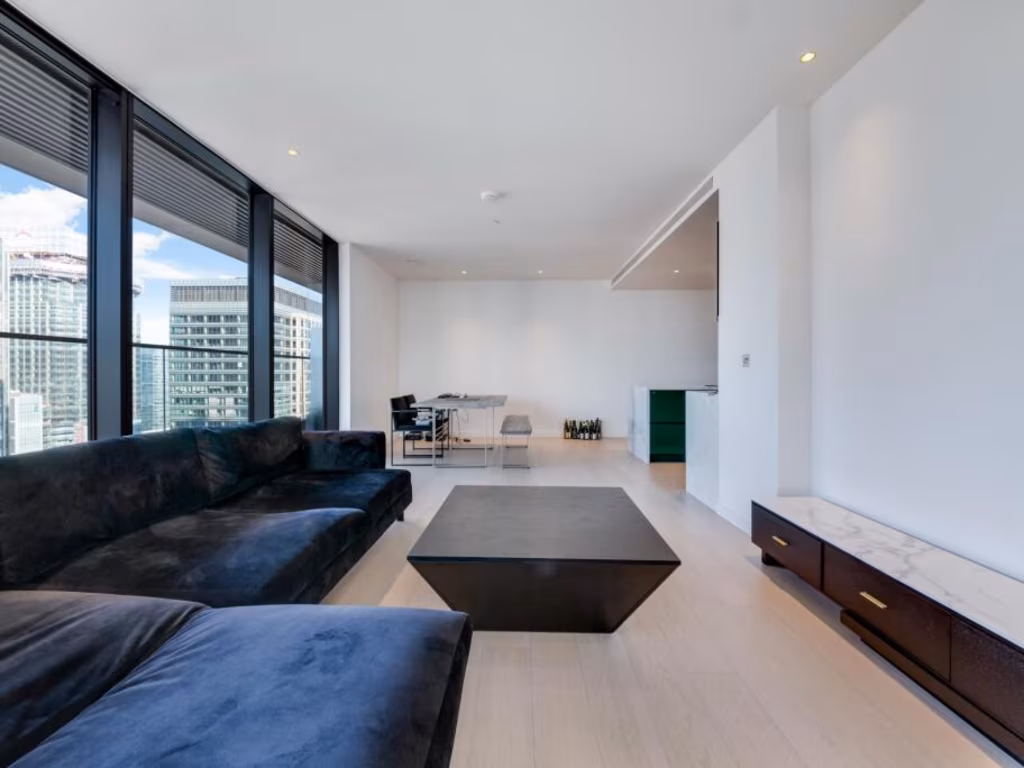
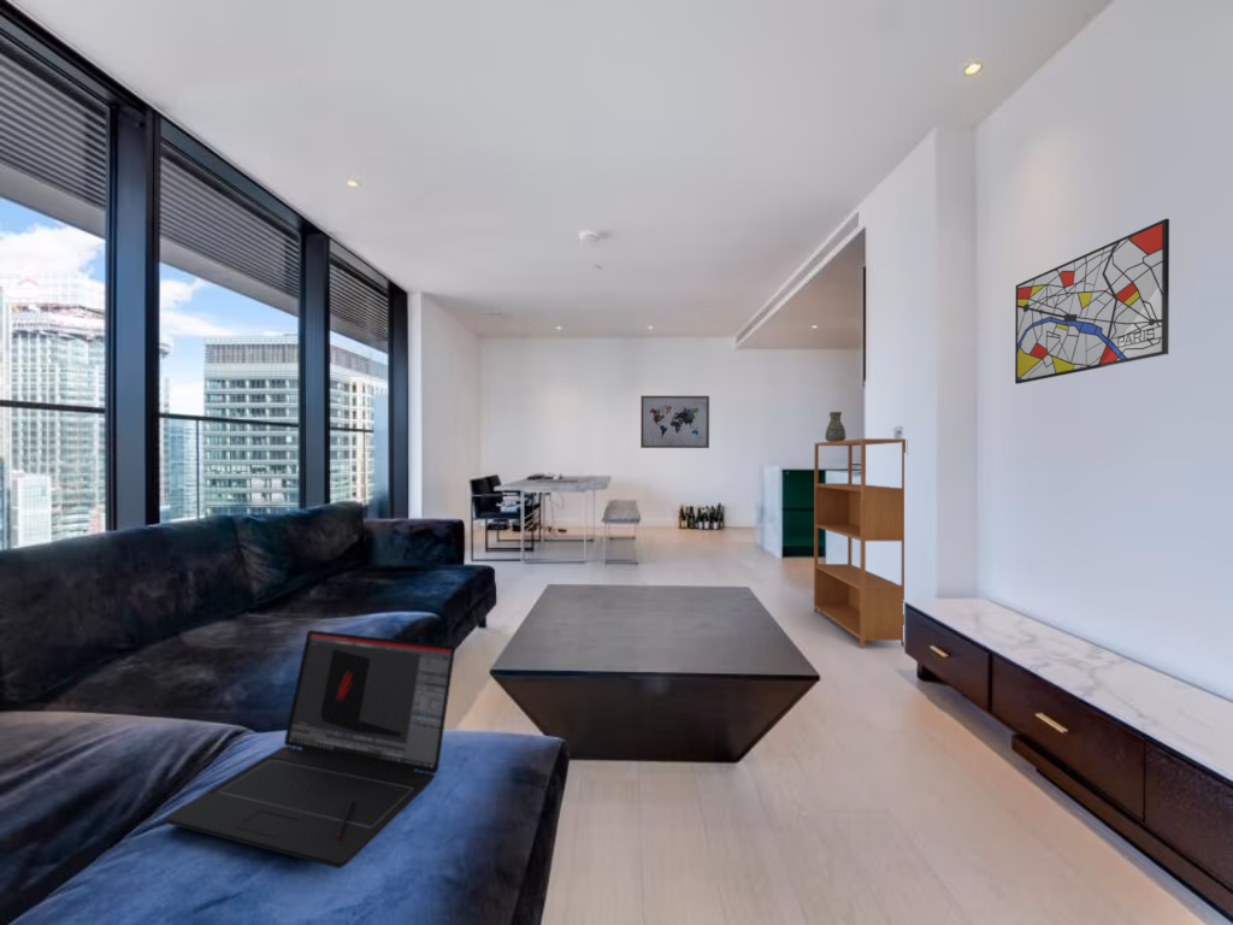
+ bookshelf [813,437,907,648]
+ wall art [1014,218,1170,385]
+ laptop [164,629,456,870]
+ decorative vase [824,411,846,442]
+ wall art [639,395,710,449]
